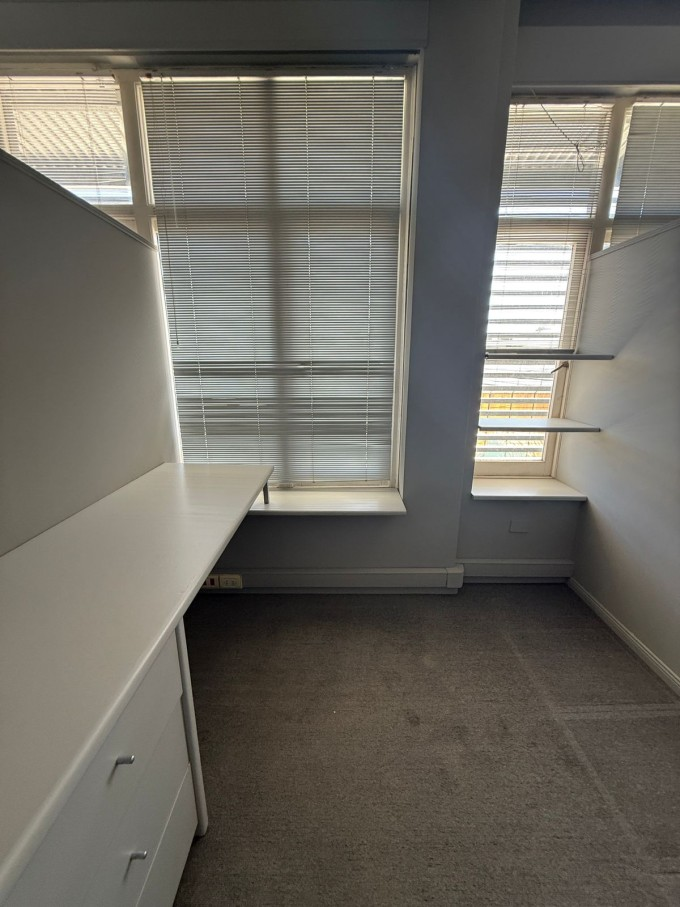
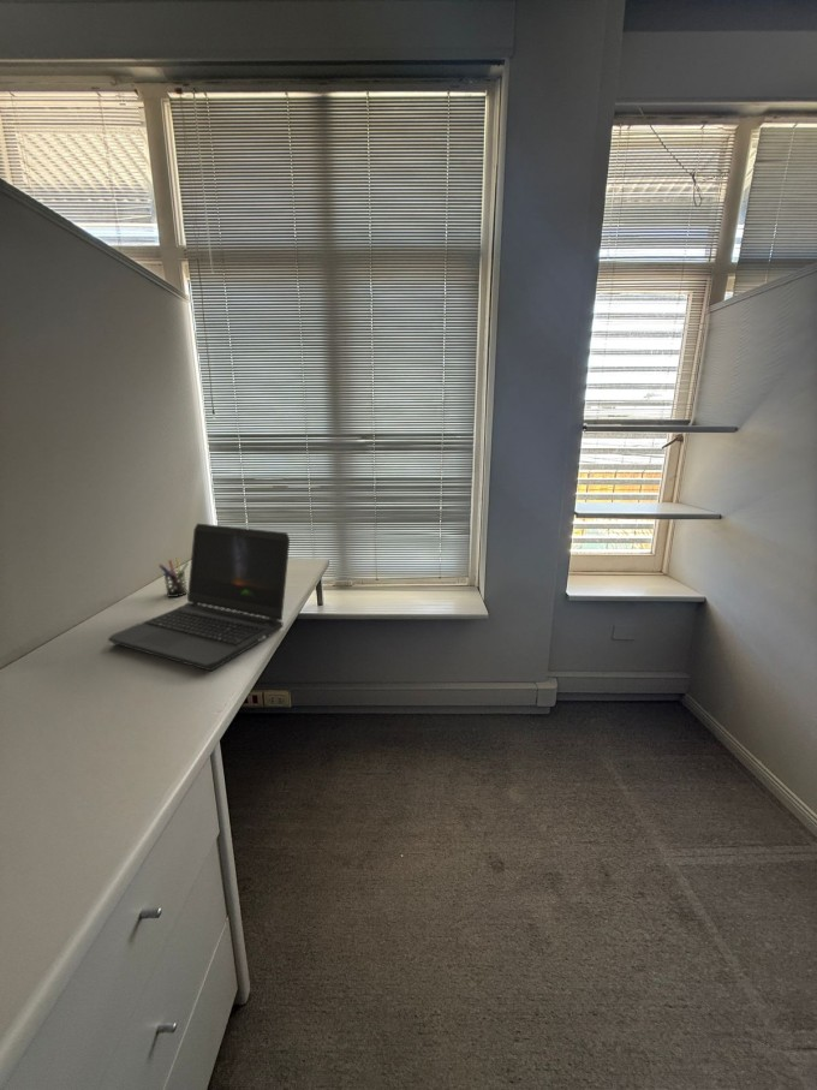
+ laptop computer [107,523,291,672]
+ pen holder [157,556,190,598]
